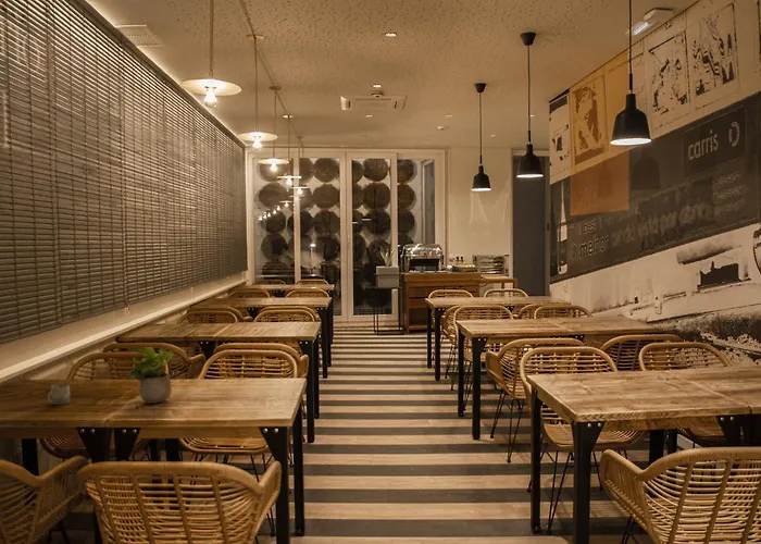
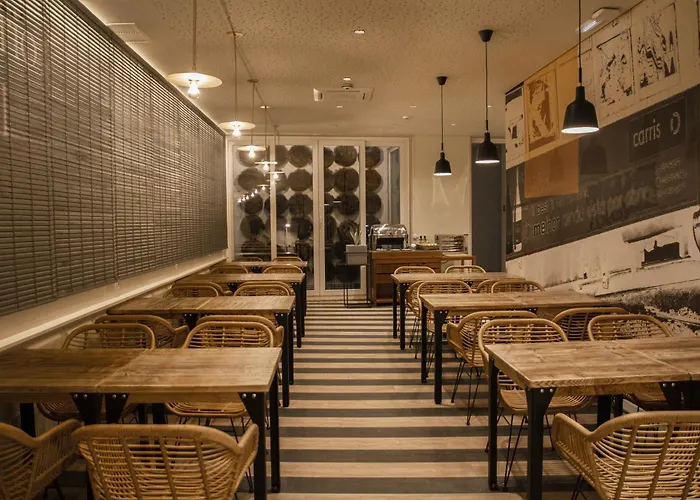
- potted plant [126,345,175,405]
- cup [47,383,71,406]
